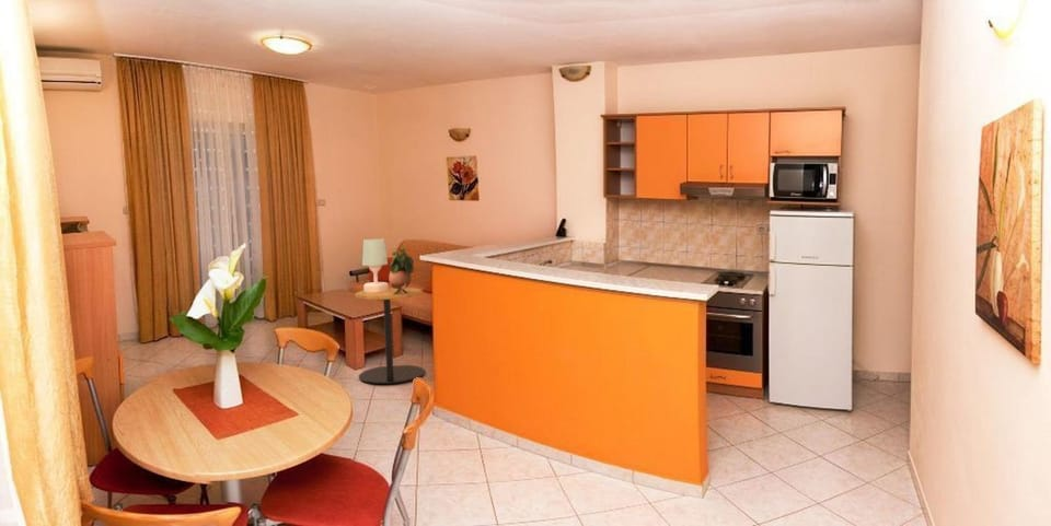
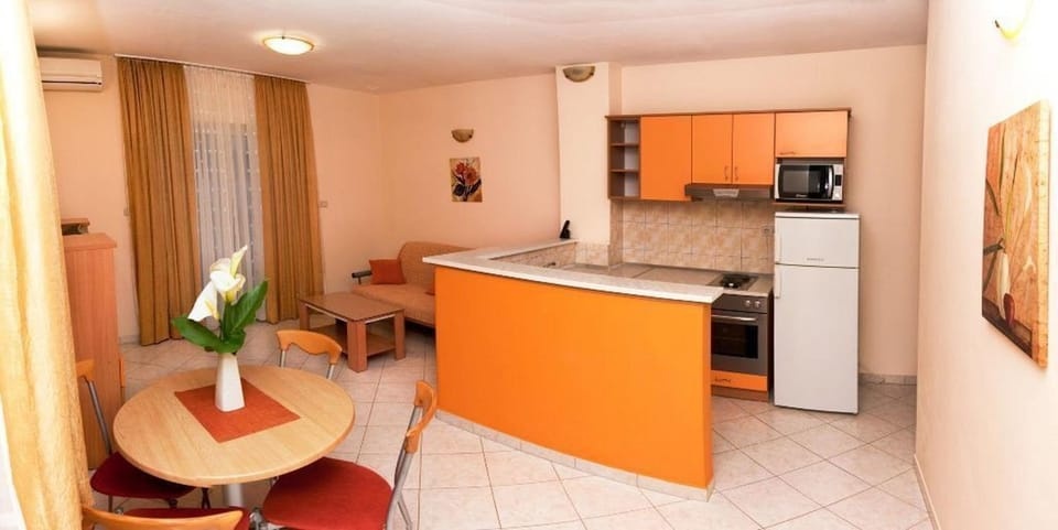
- potted plant [388,246,415,294]
- table lamp [361,238,390,292]
- side table [354,287,426,385]
